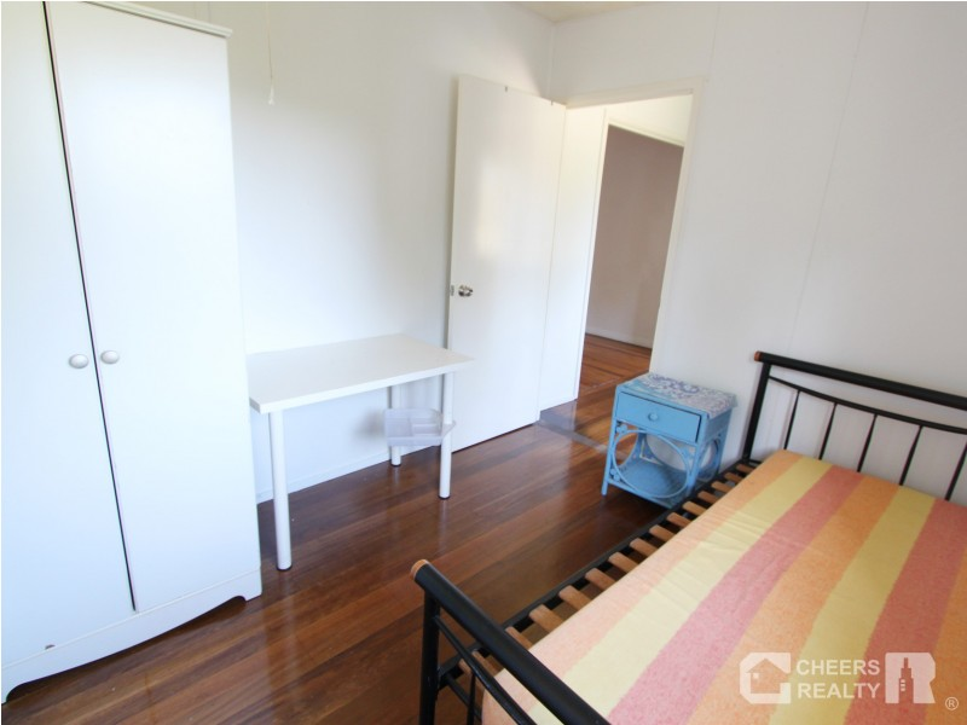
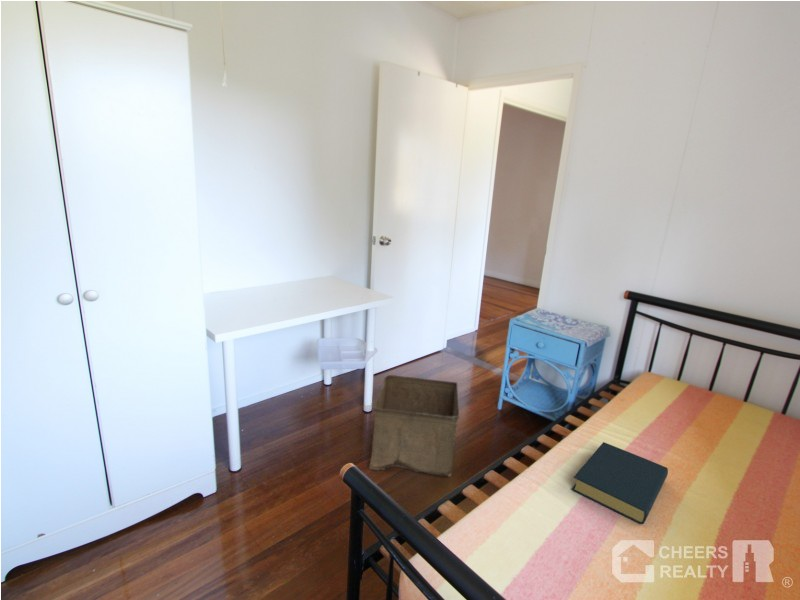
+ hardback book [570,441,669,525]
+ storage bin [368,374,460,477]
